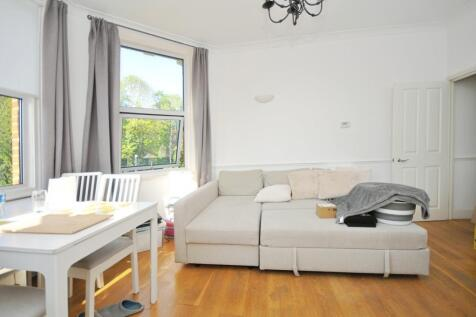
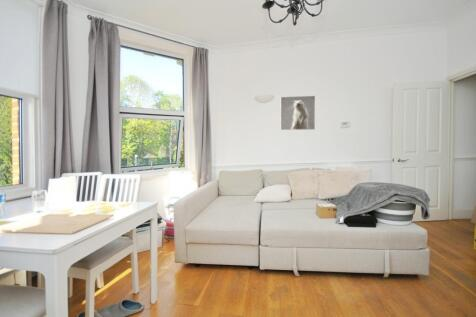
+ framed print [280,95,316,131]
